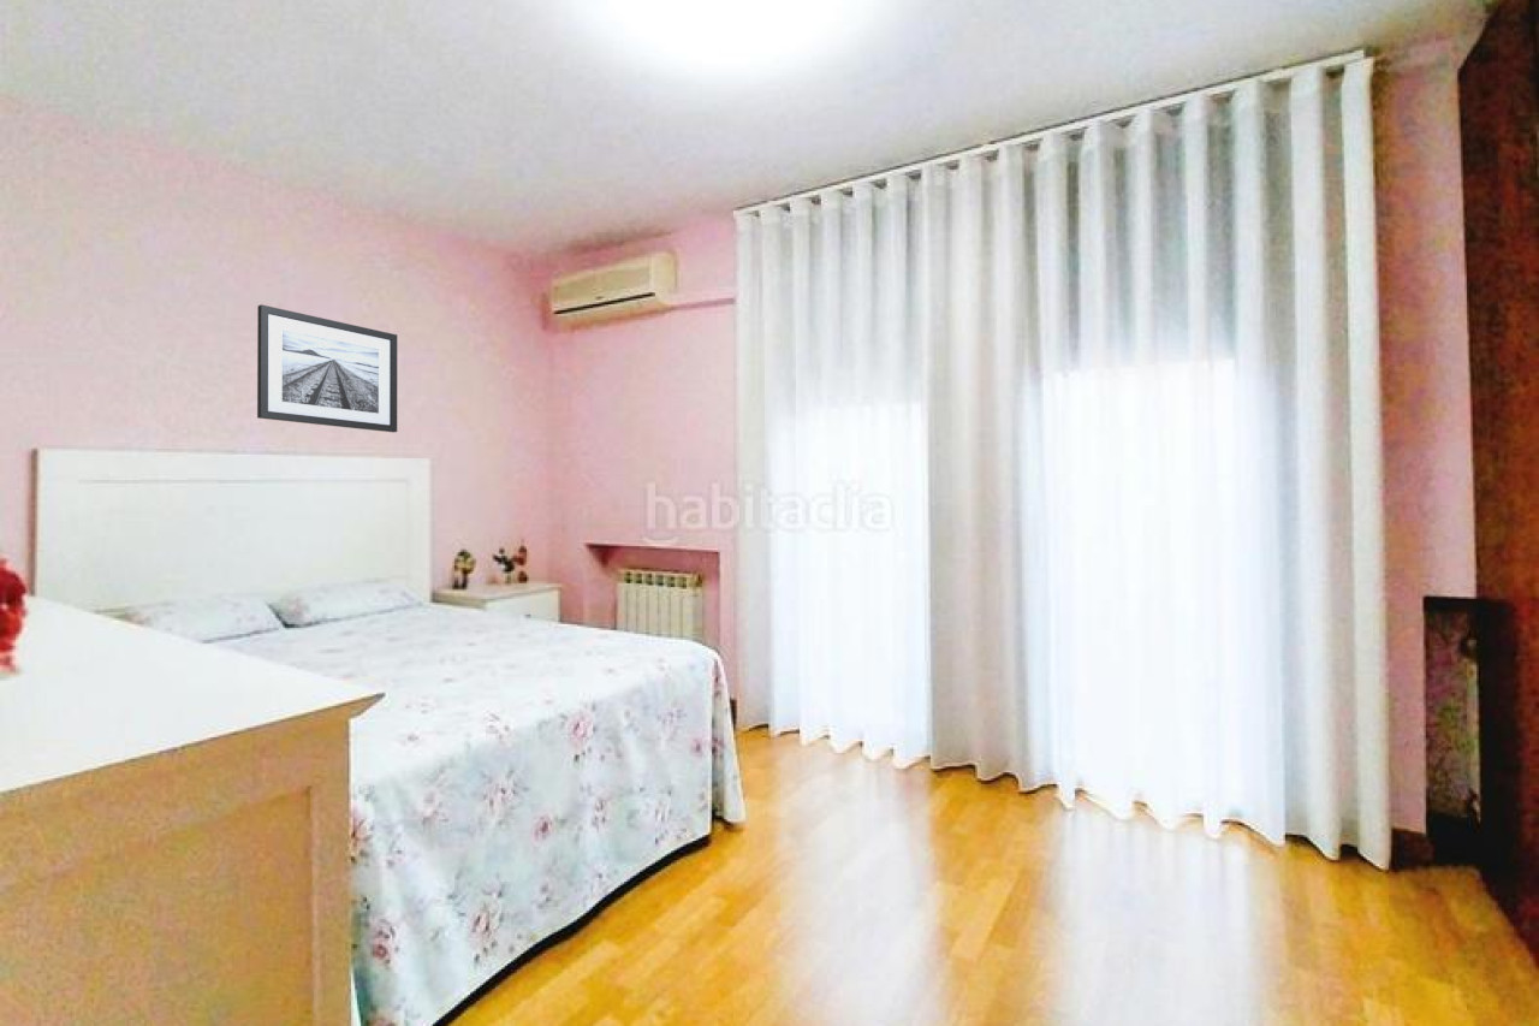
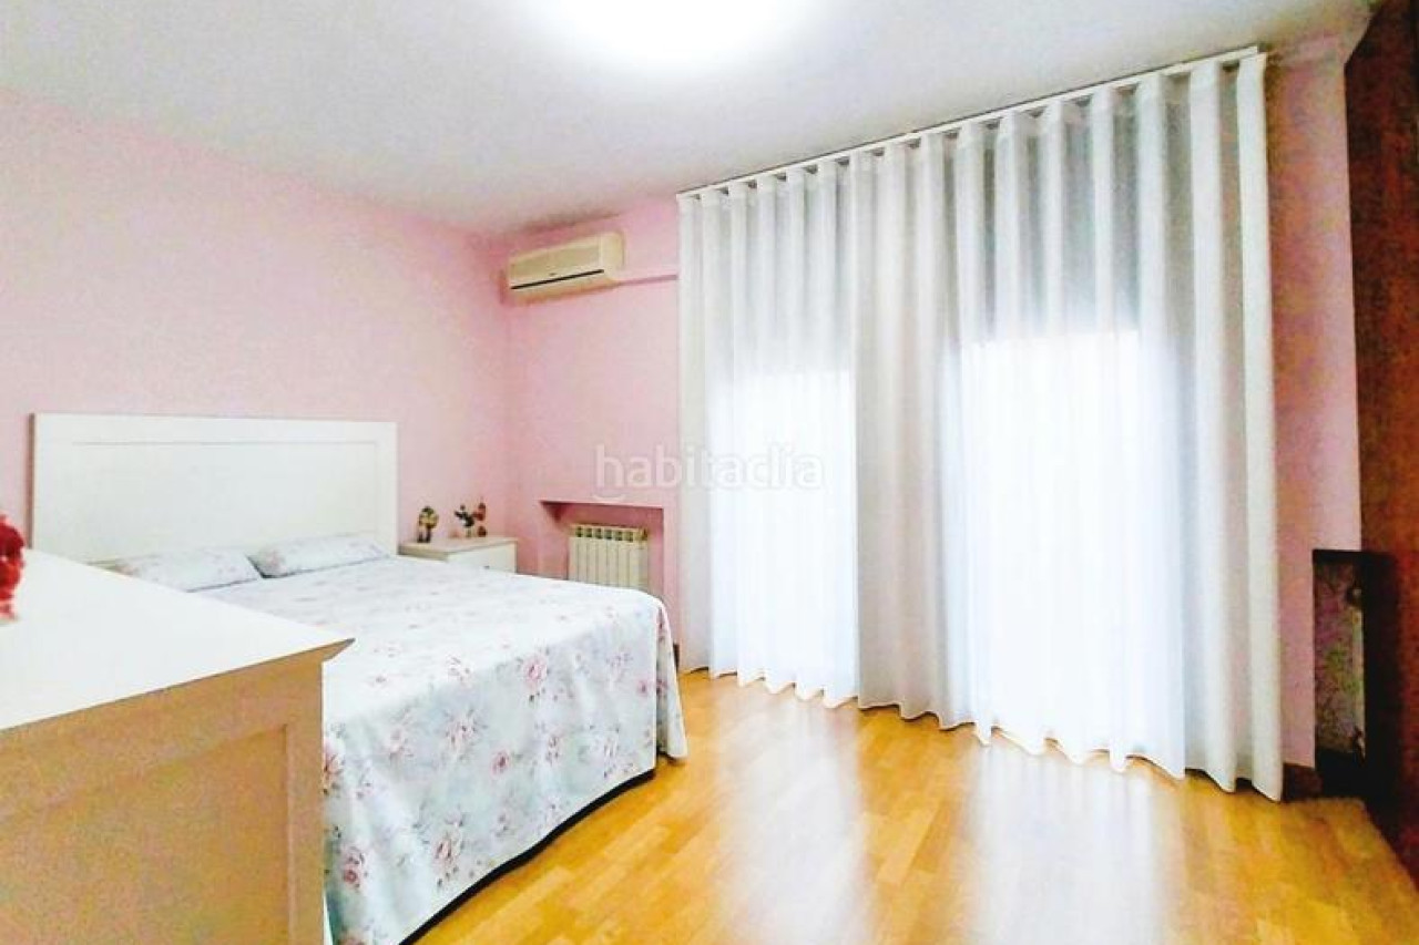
- wall art [256,303,398,433]
